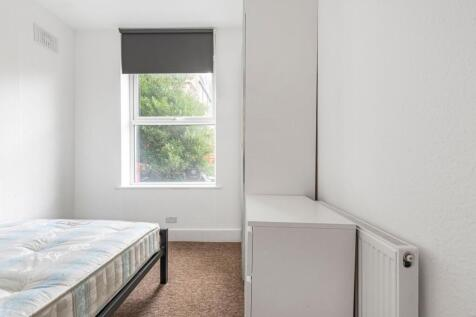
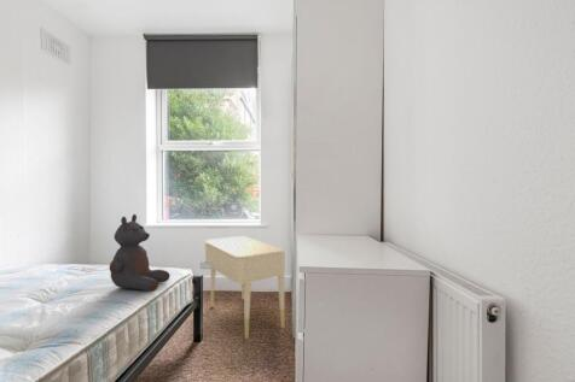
+ nightstand [204,235,286,340]
+ teddy bear [109,213,170,293]
